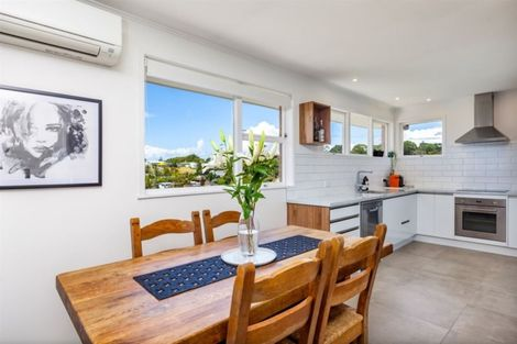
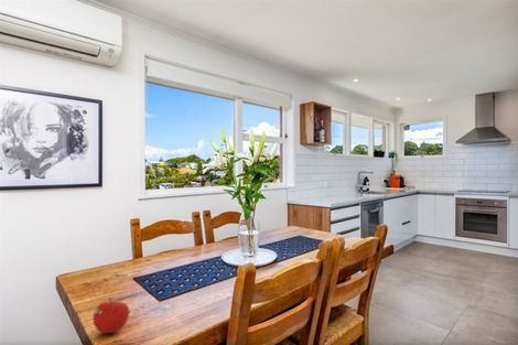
+ fruit [91,297,130,334]
